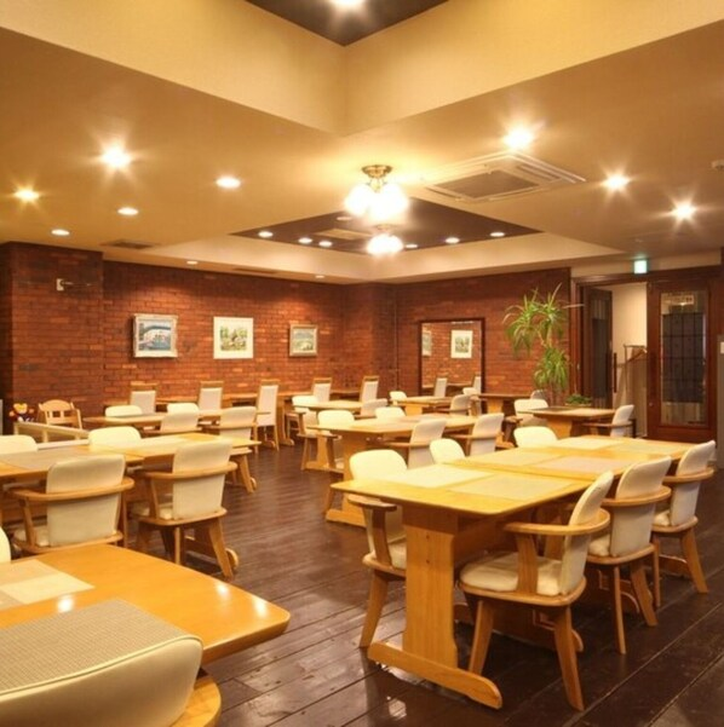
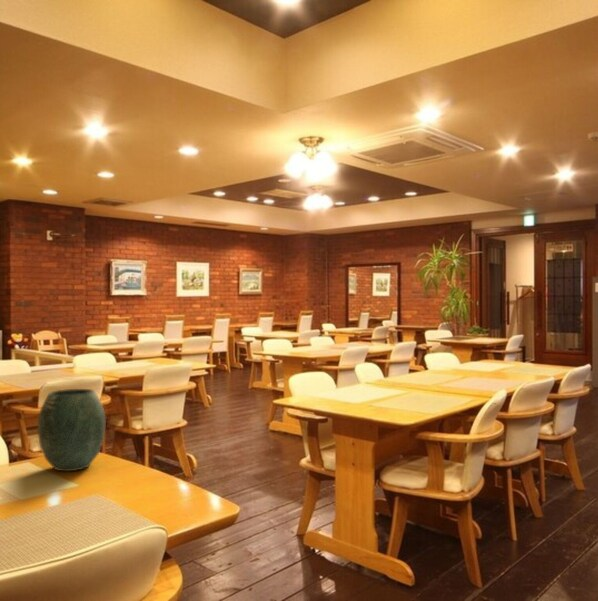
+ vase [37,388,107,473]
